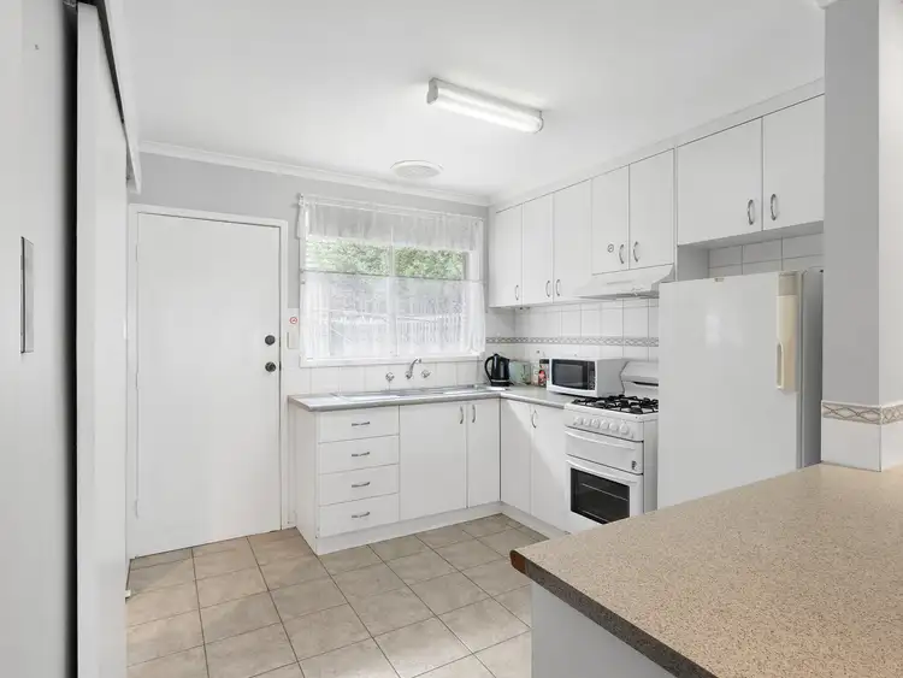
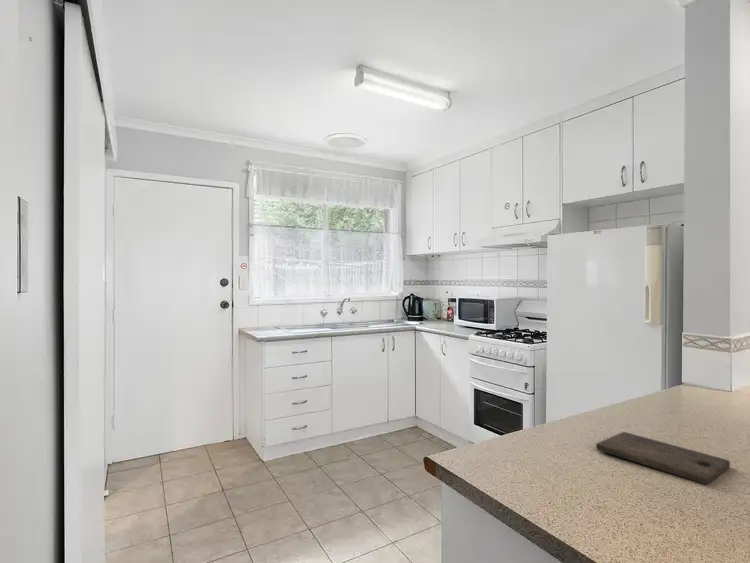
+ cutting board [595,431,731,485]
